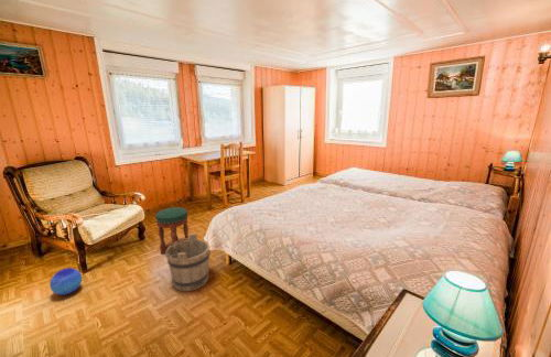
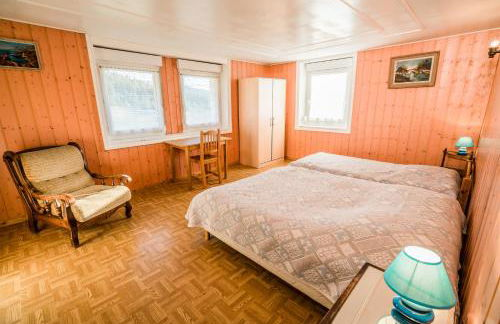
- bucket [165,232,210,292]
- stool [154,206,190,255]
- decorative ball [48,267,83,296]
